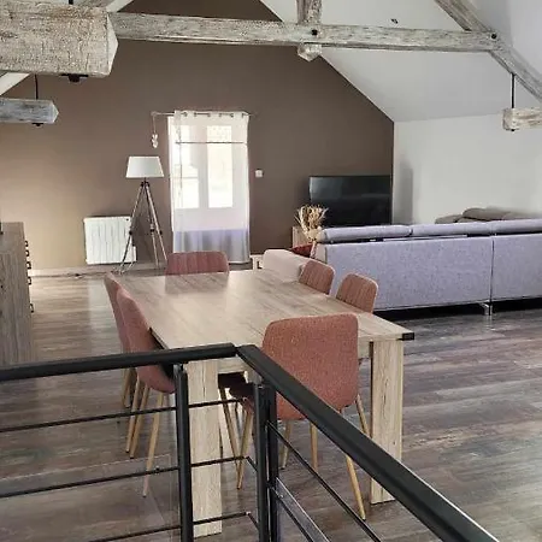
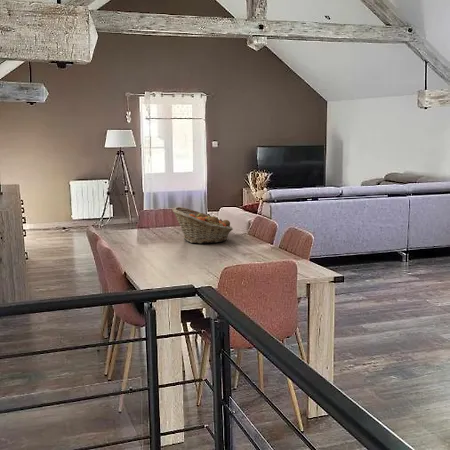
+ fruit basket [171,206,234,245]
